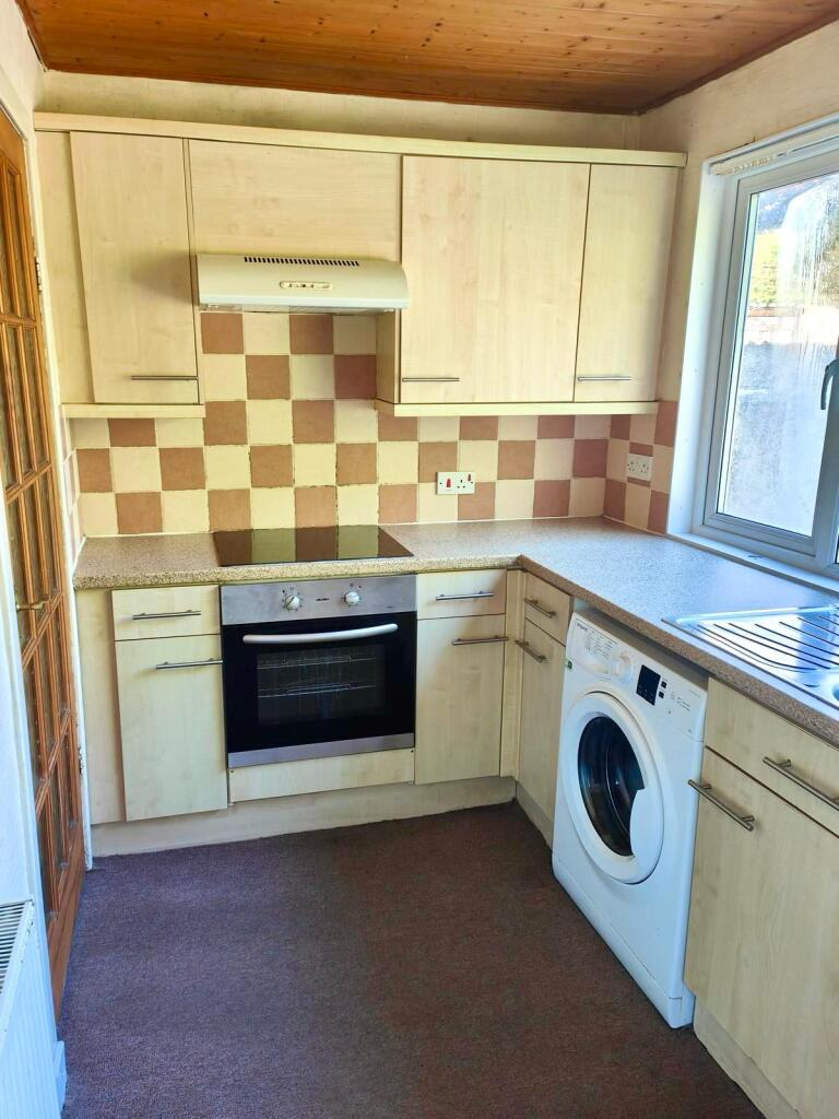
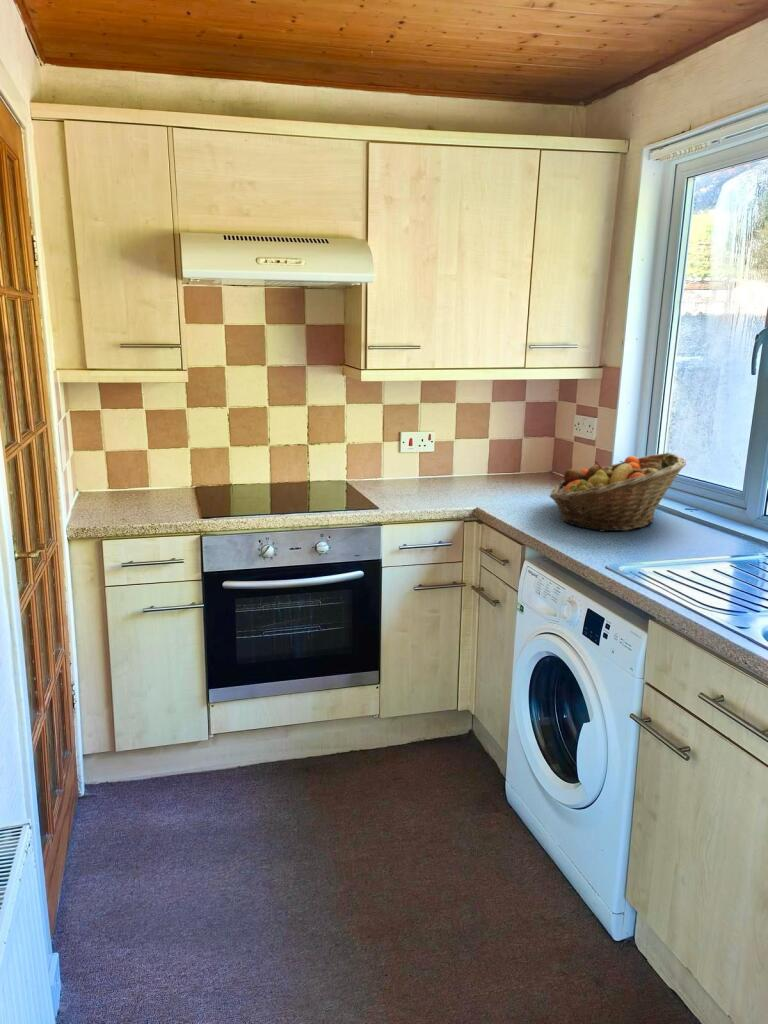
+ fruit basket [549,452,687,533]
